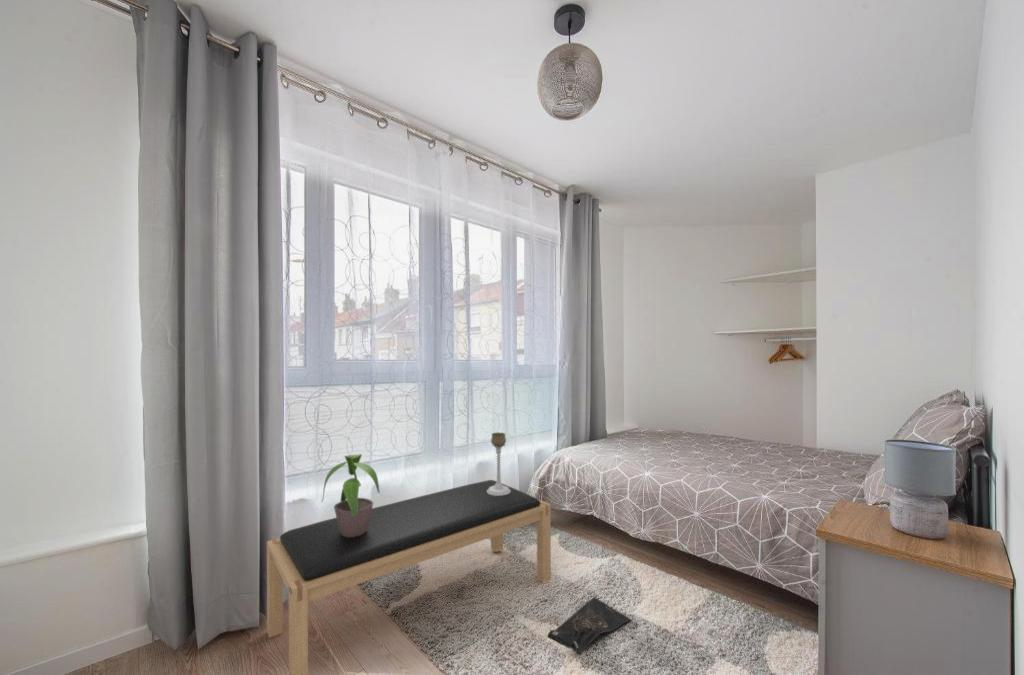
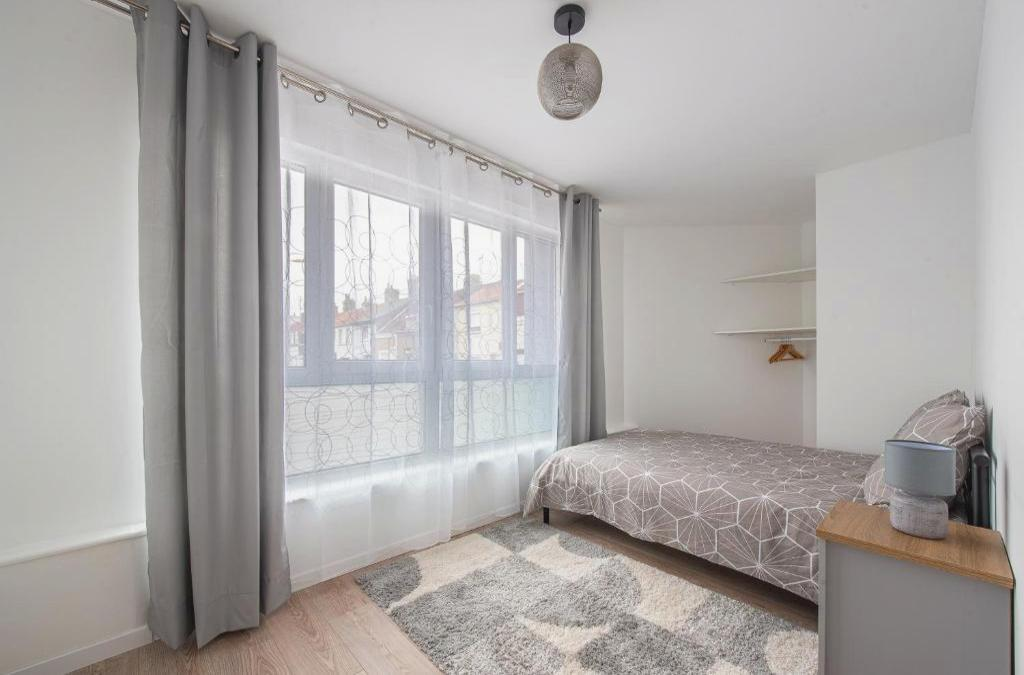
- bag [547,596,632,654]
- bench [266,479,552,675]
- potted plant [320,453,380,537]
- candle holder [487,431,511,496]
